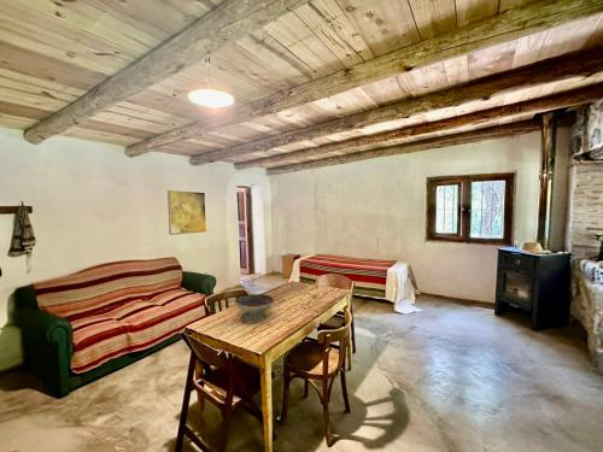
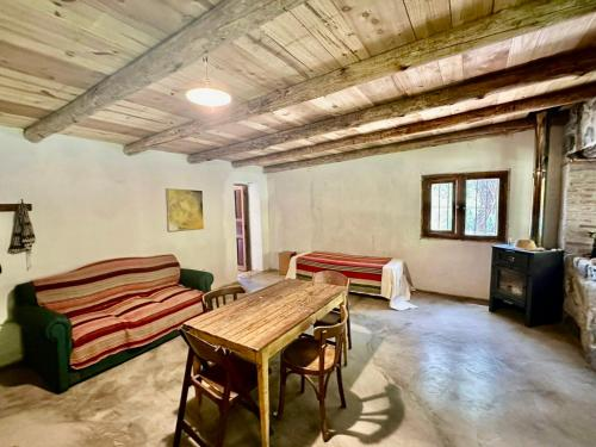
- decorative bowl [234,293,275,324]
